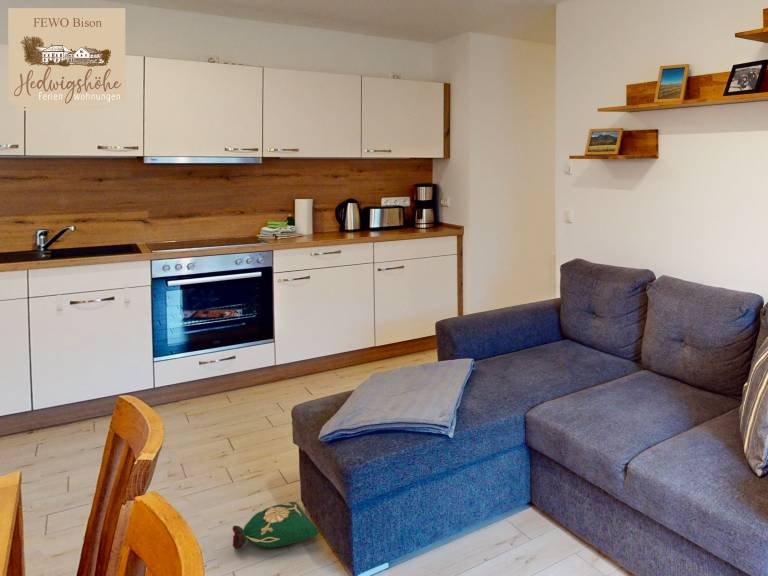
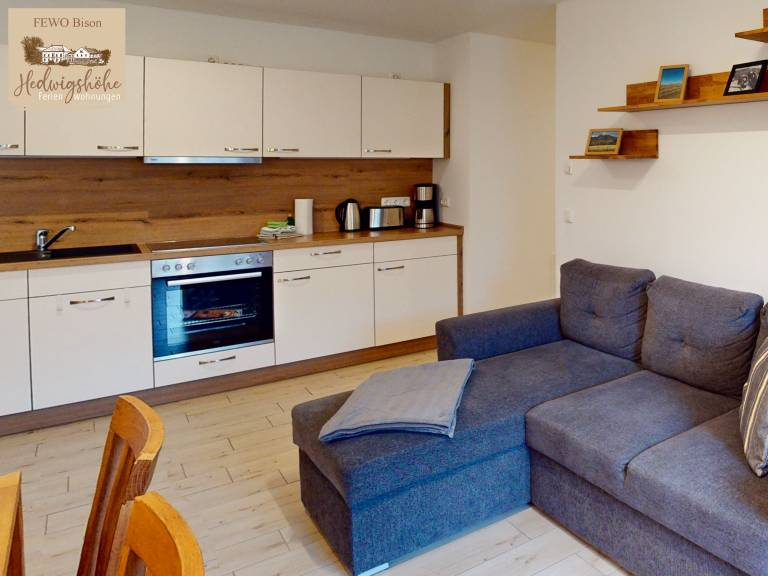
- bag [232,501,320,550]
